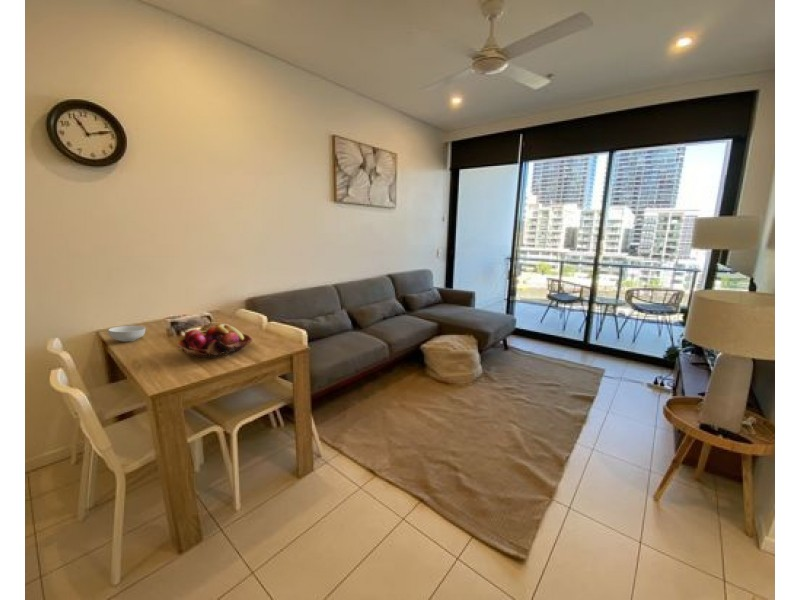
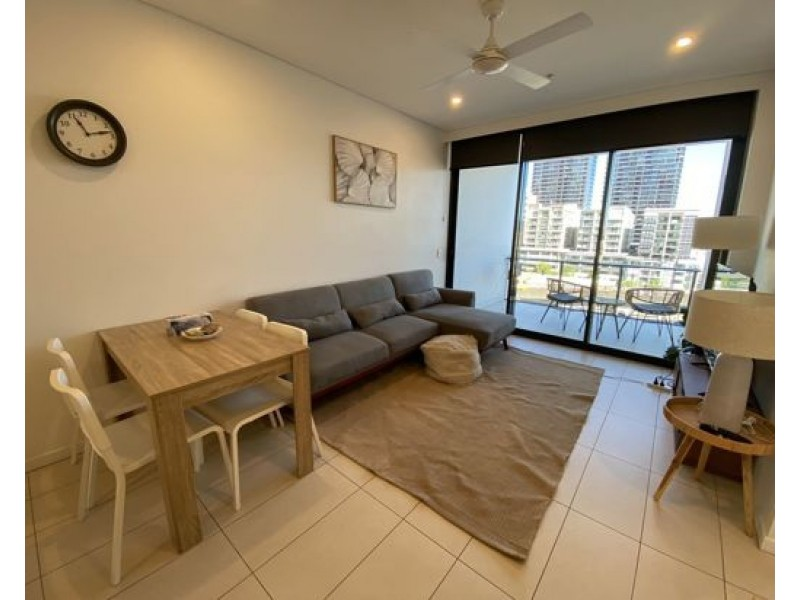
- cereal bowl [107,325,146,343]
- fruit basket [175,323,254,359]
